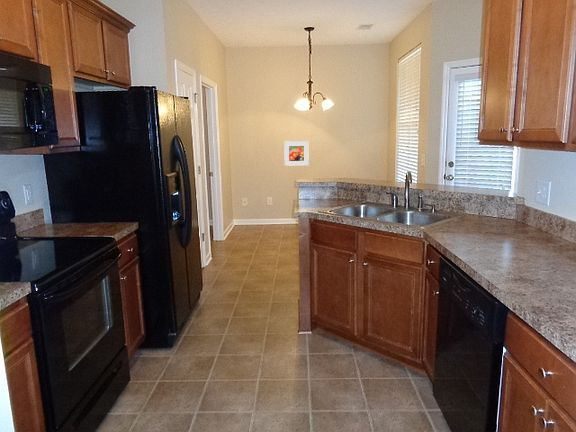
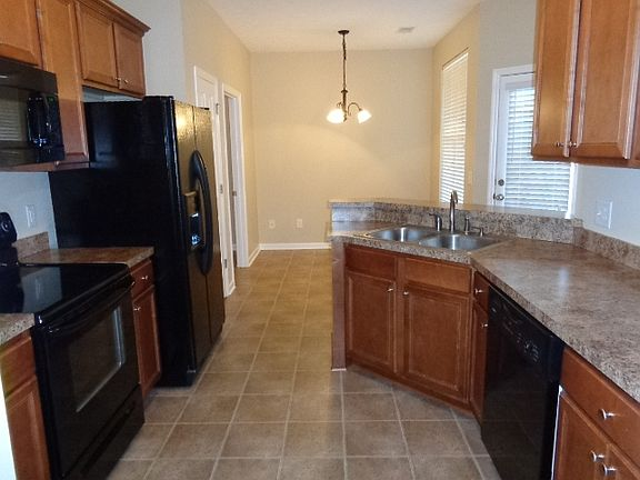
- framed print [283,140,310,167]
